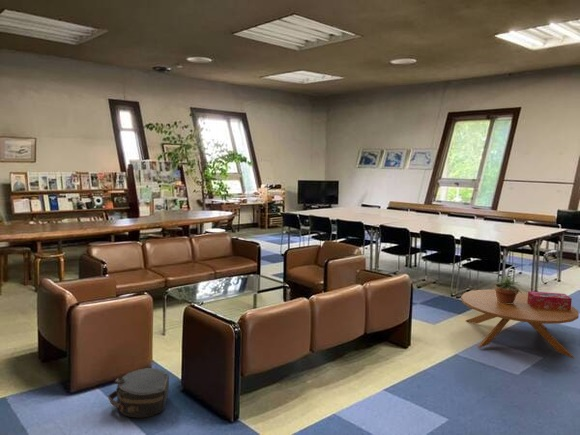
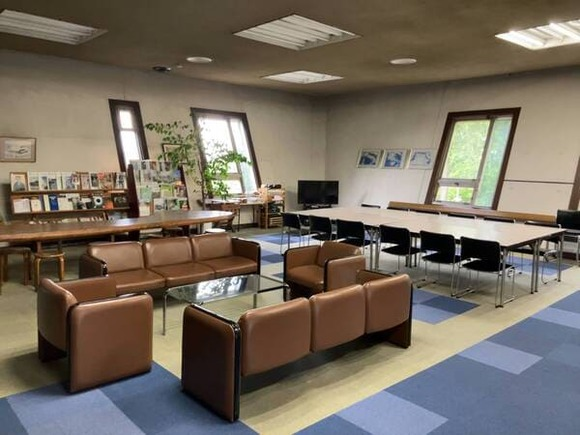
- potted plant [491,272,522,304]
- coffee table [460,289,580,359]
- hat box [107,367,170,418]
- tissue box [527,290,573,310]
